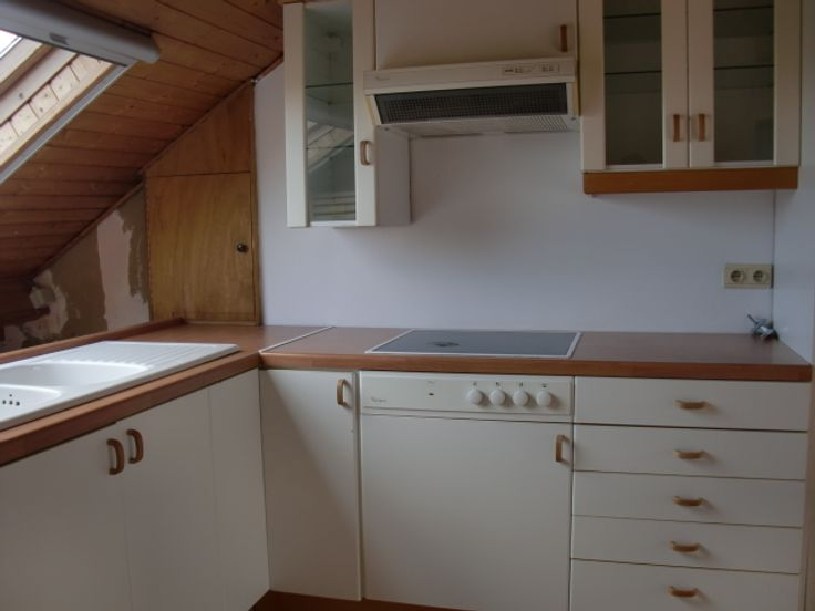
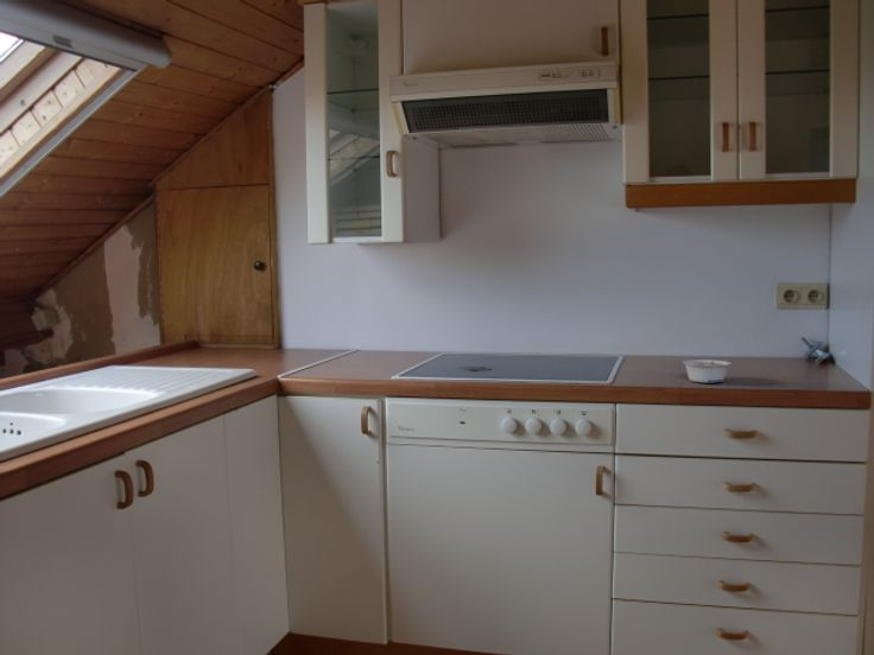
+ legume [680,358,733,384]
